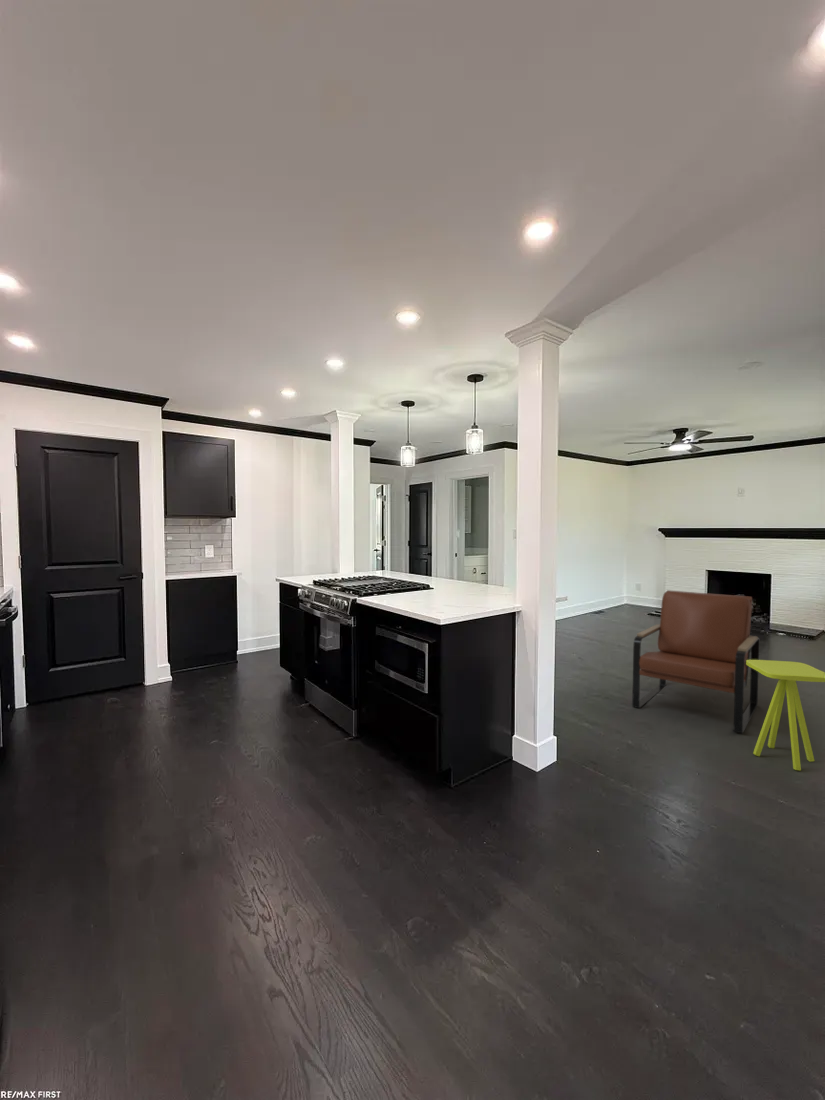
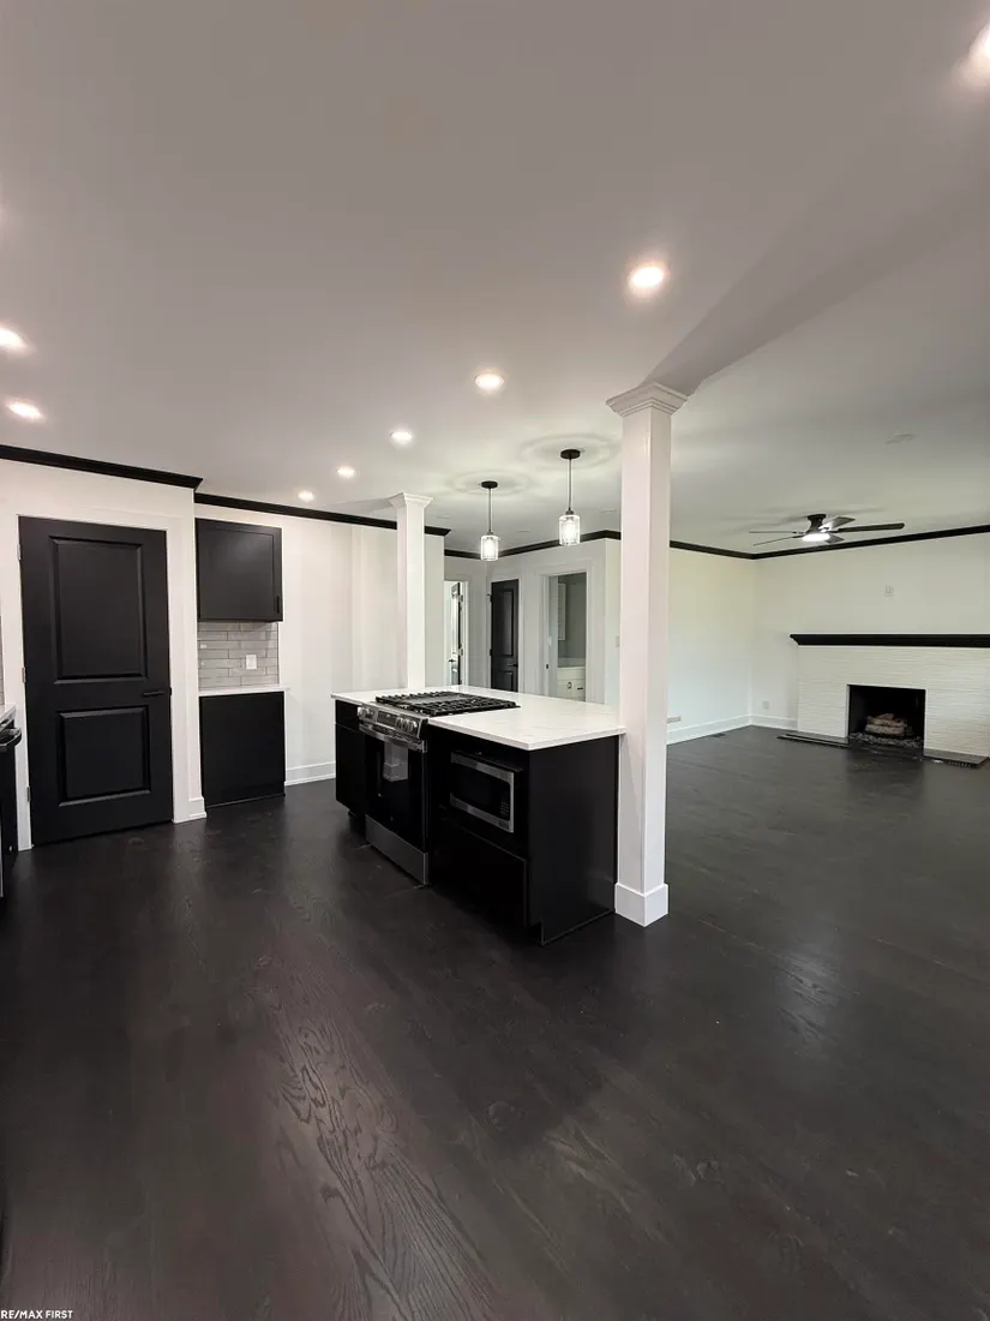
- armchair [631,589,760,734]
- side table [746,659,825,771]
